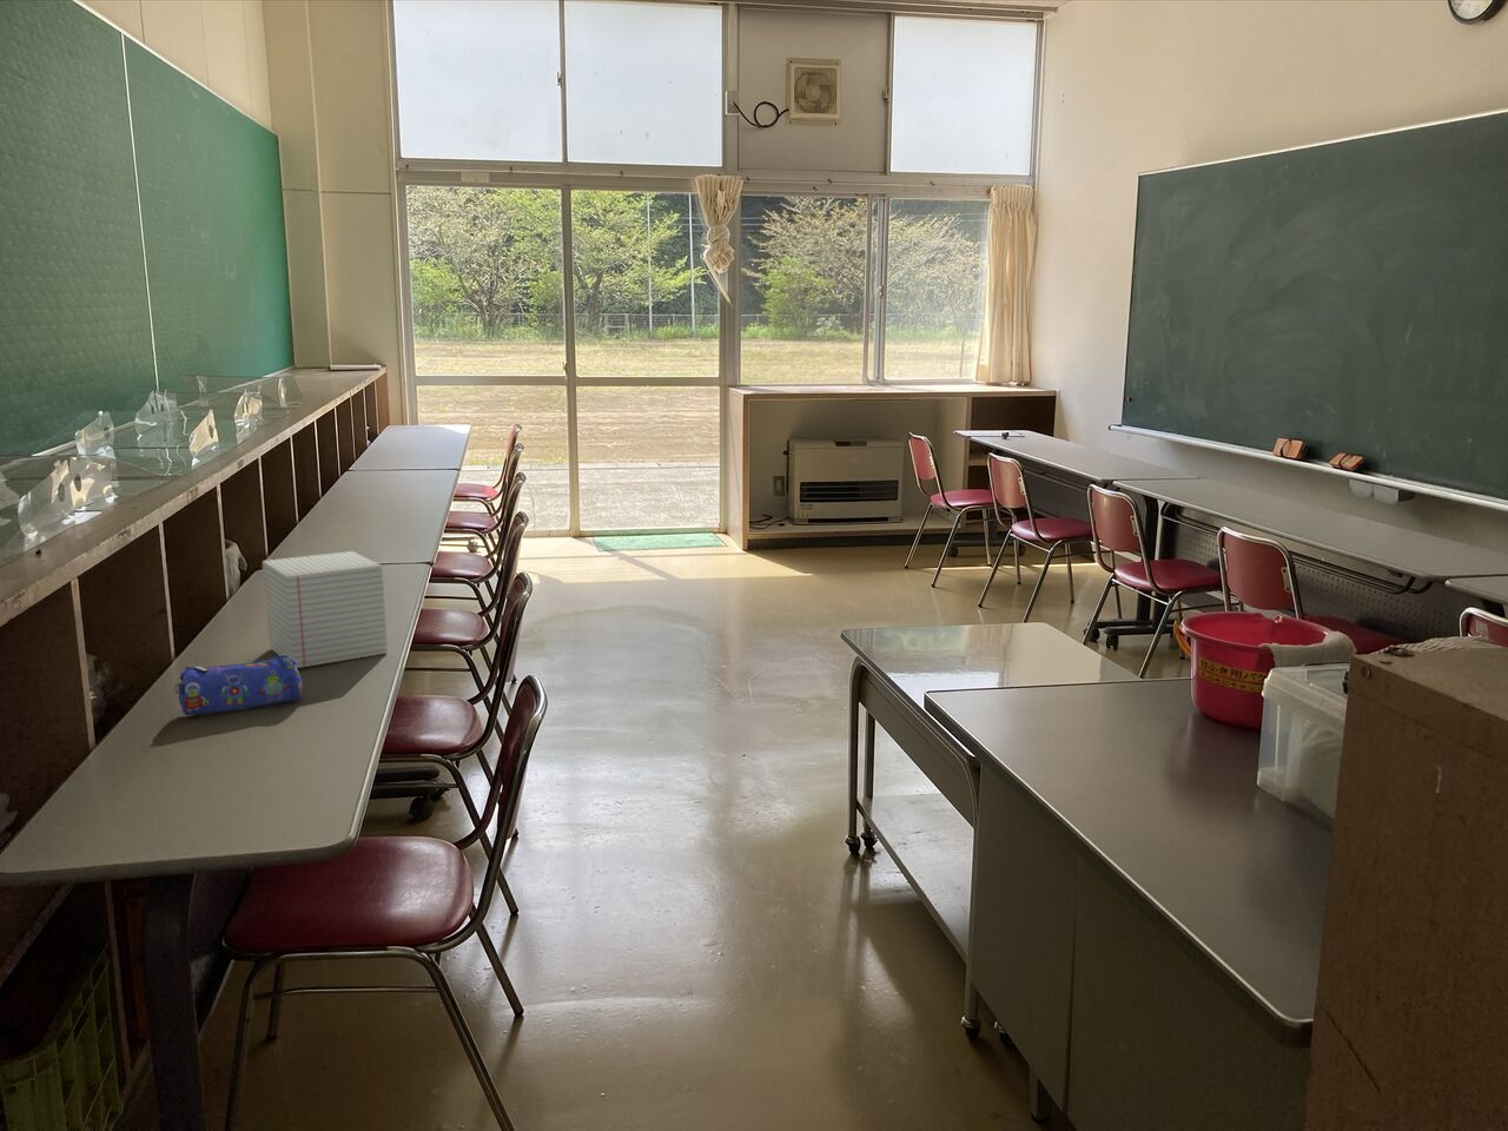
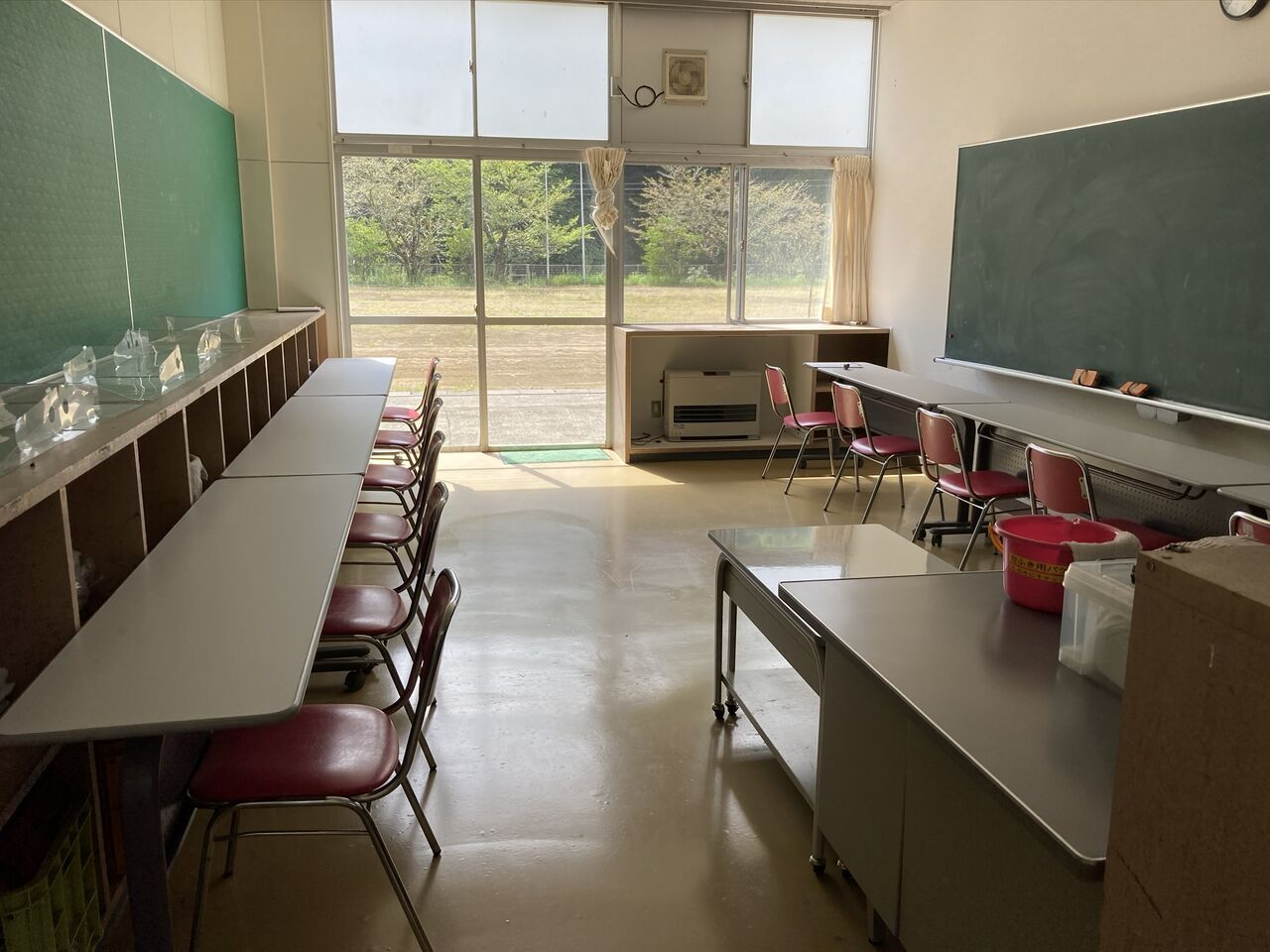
- pencil case [175,655,304,716]
- notepad [261,550,388,669]
